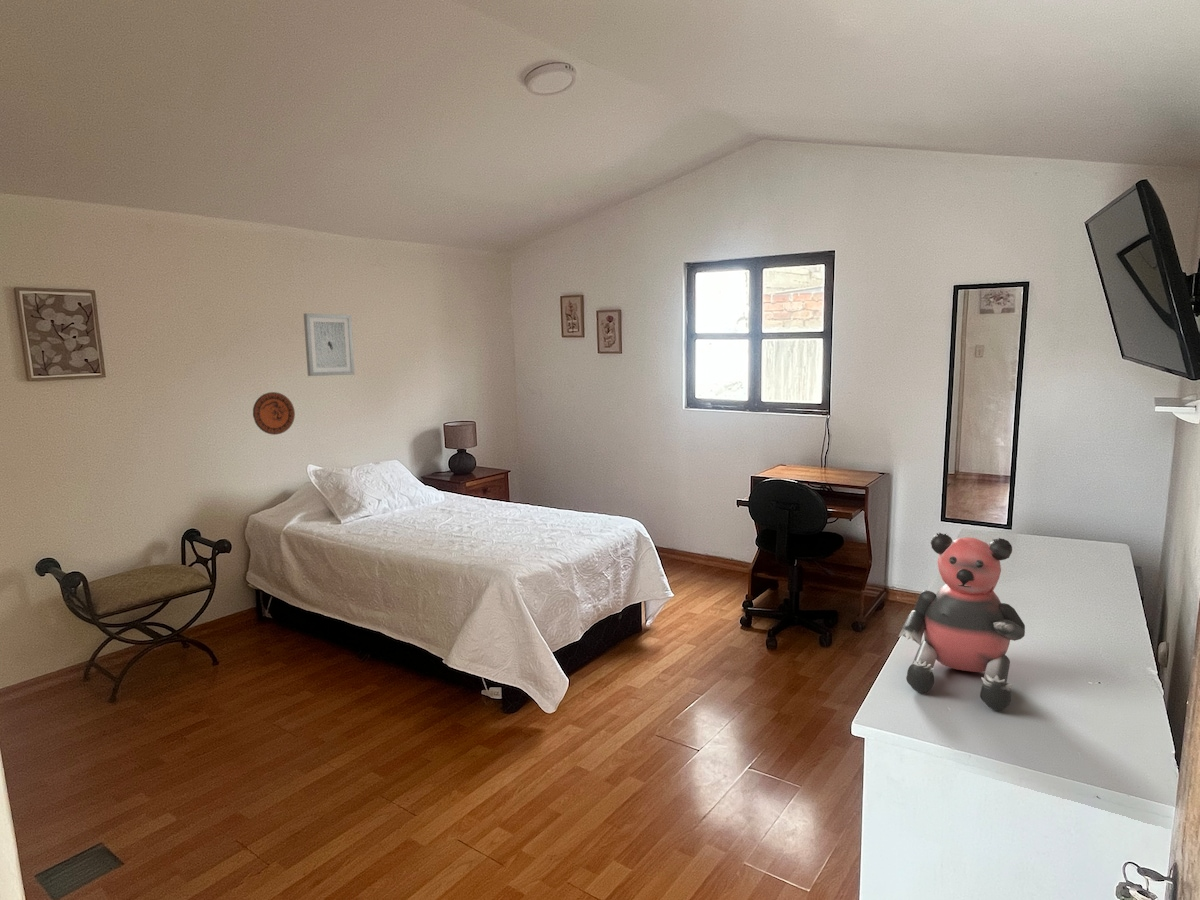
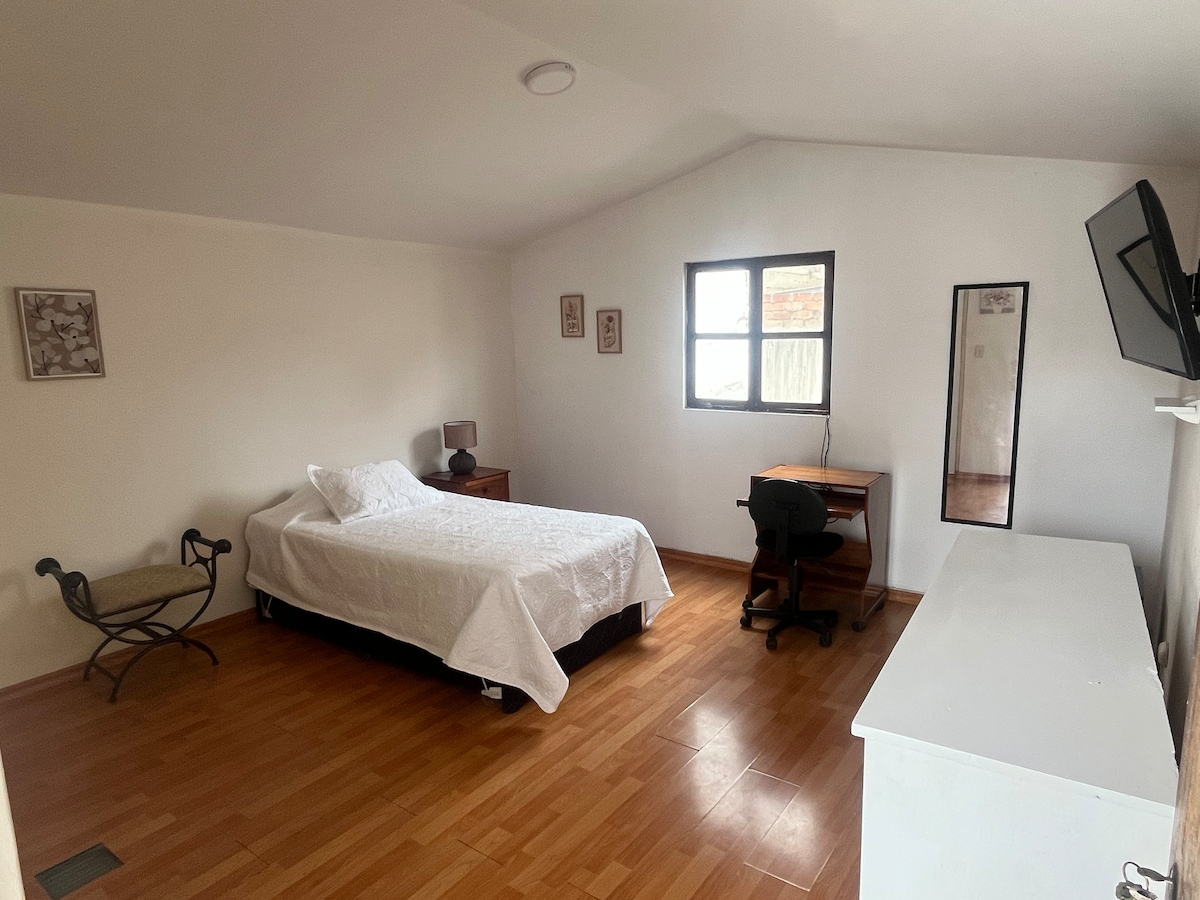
- bear [898,532,1026,711]
- decorative plate [252,391,296,436]
- wall art [303,312,356,377]
